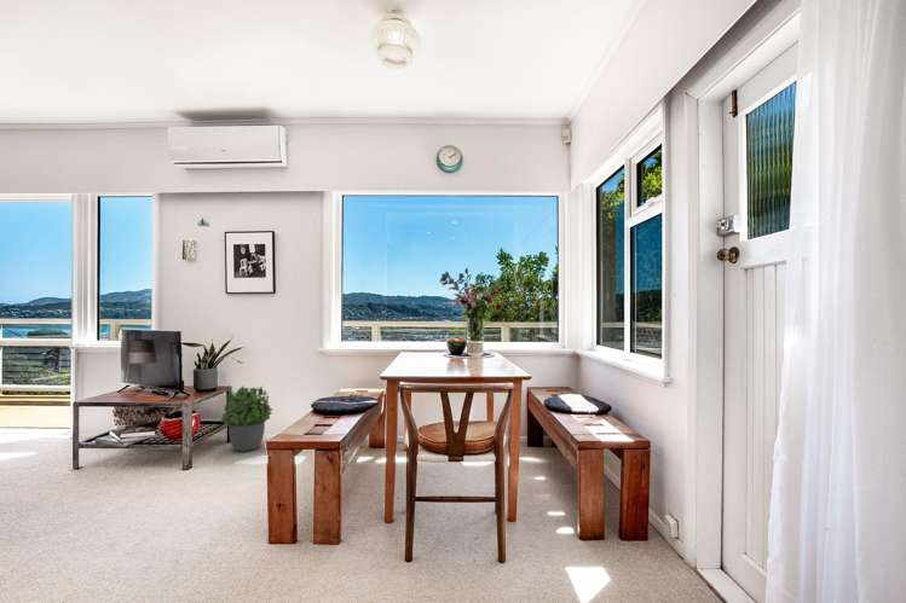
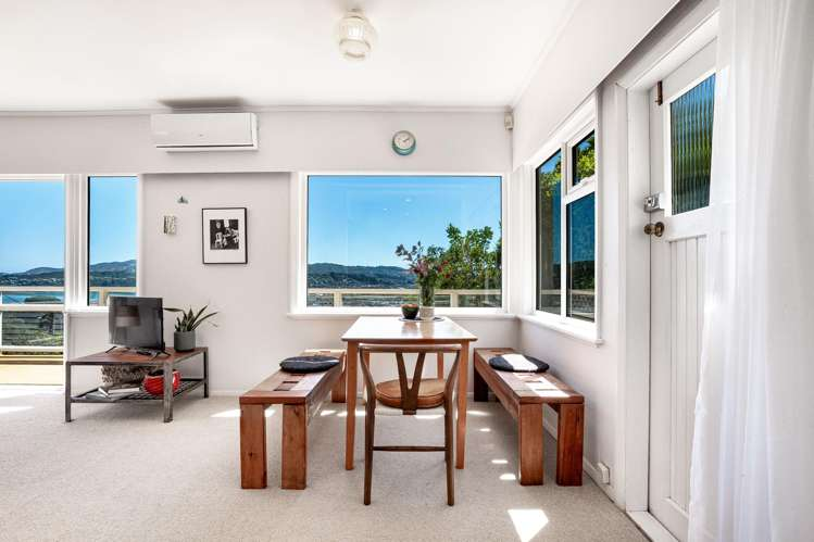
- potted plant [219,385,273,453]
